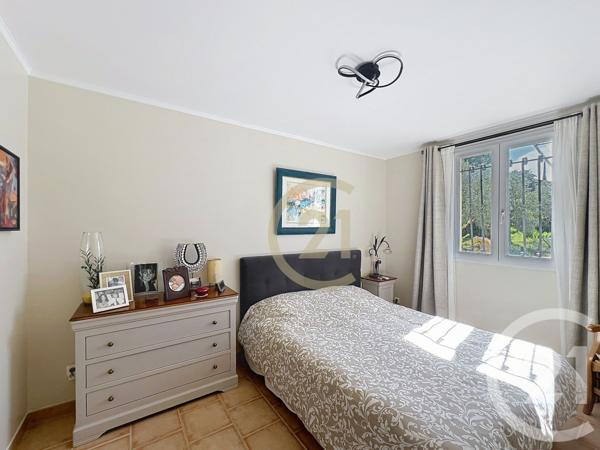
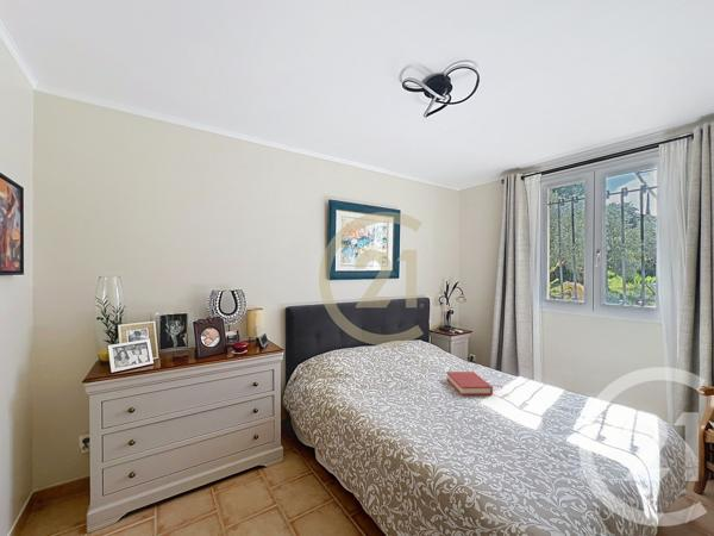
+ hardback book [445,370,494,397]
